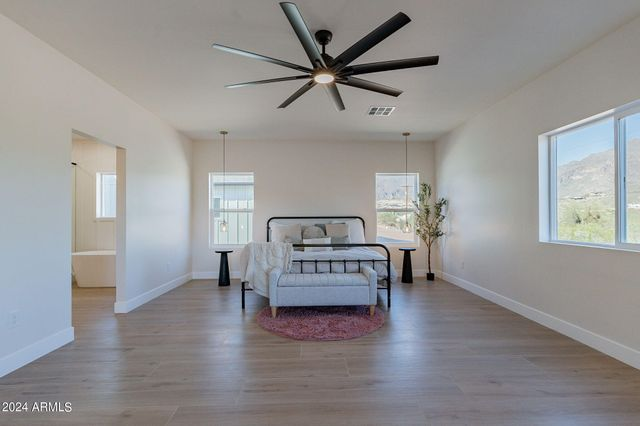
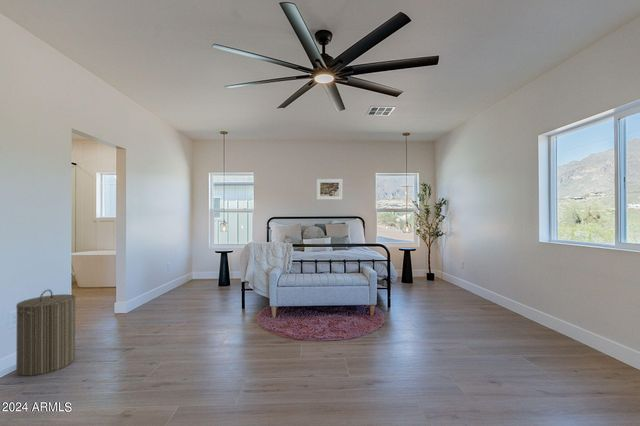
+ laundry hamper [15,289,77,377]
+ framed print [316,178,343,201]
